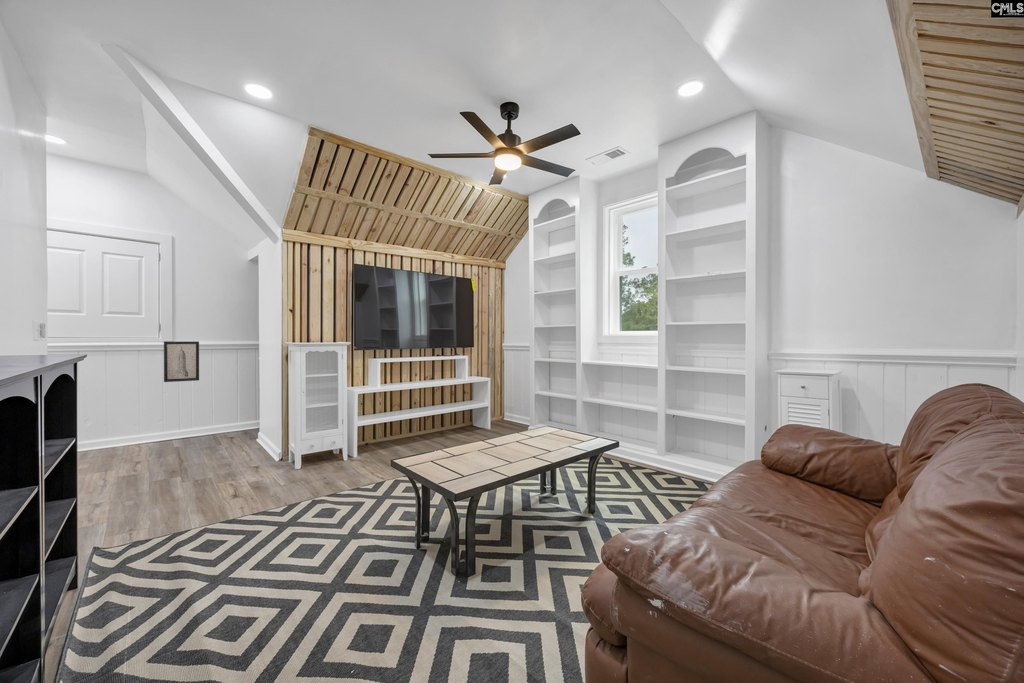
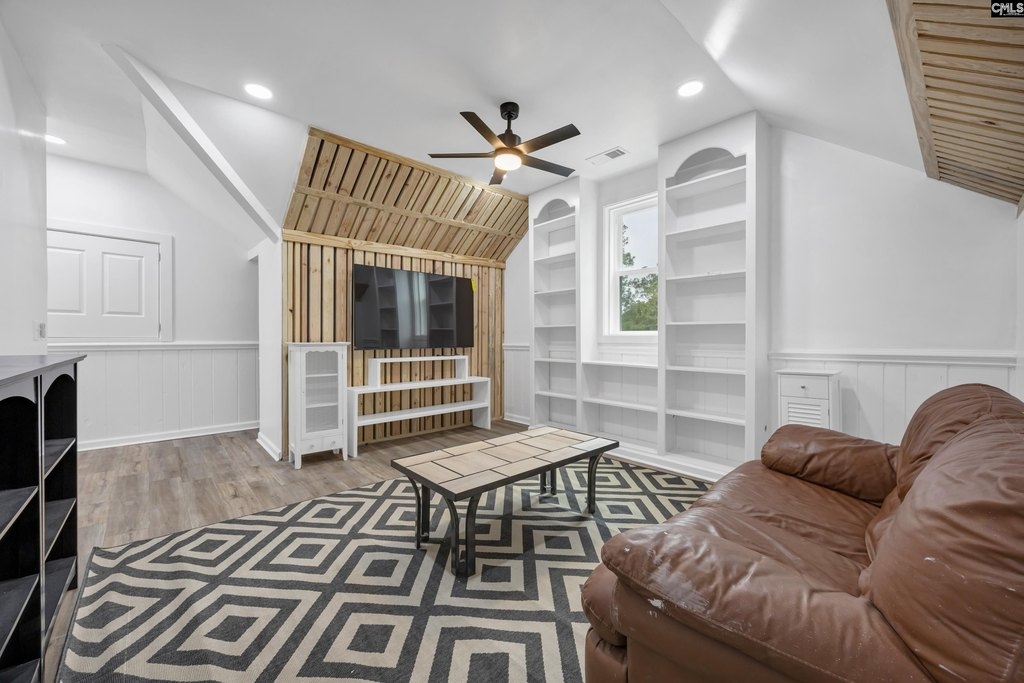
- wall art [163,340,200,383]
